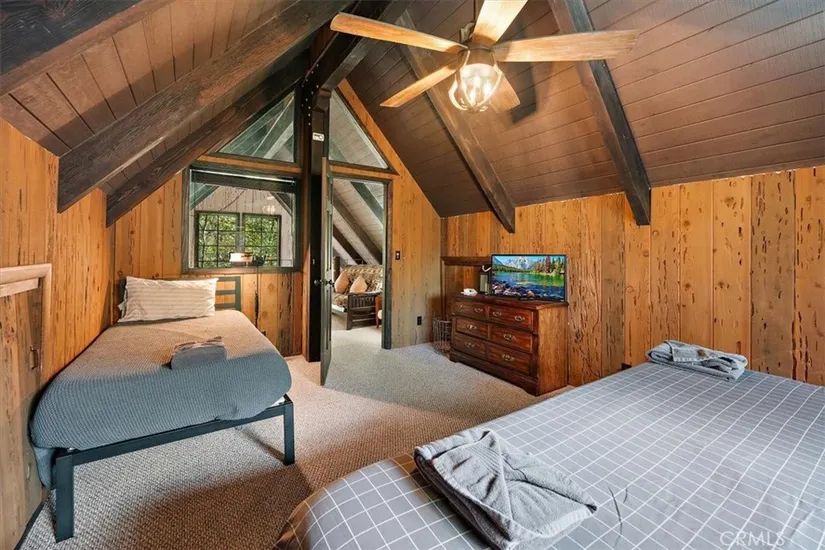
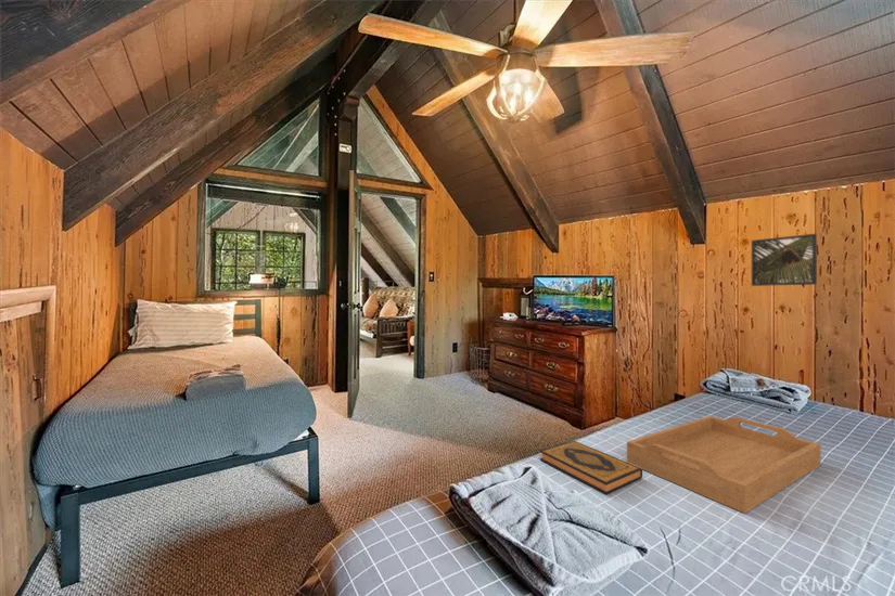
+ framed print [751,233,818,287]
+ serving tray [626,415,821,515]
+ hardback book [539,440,643,495]
